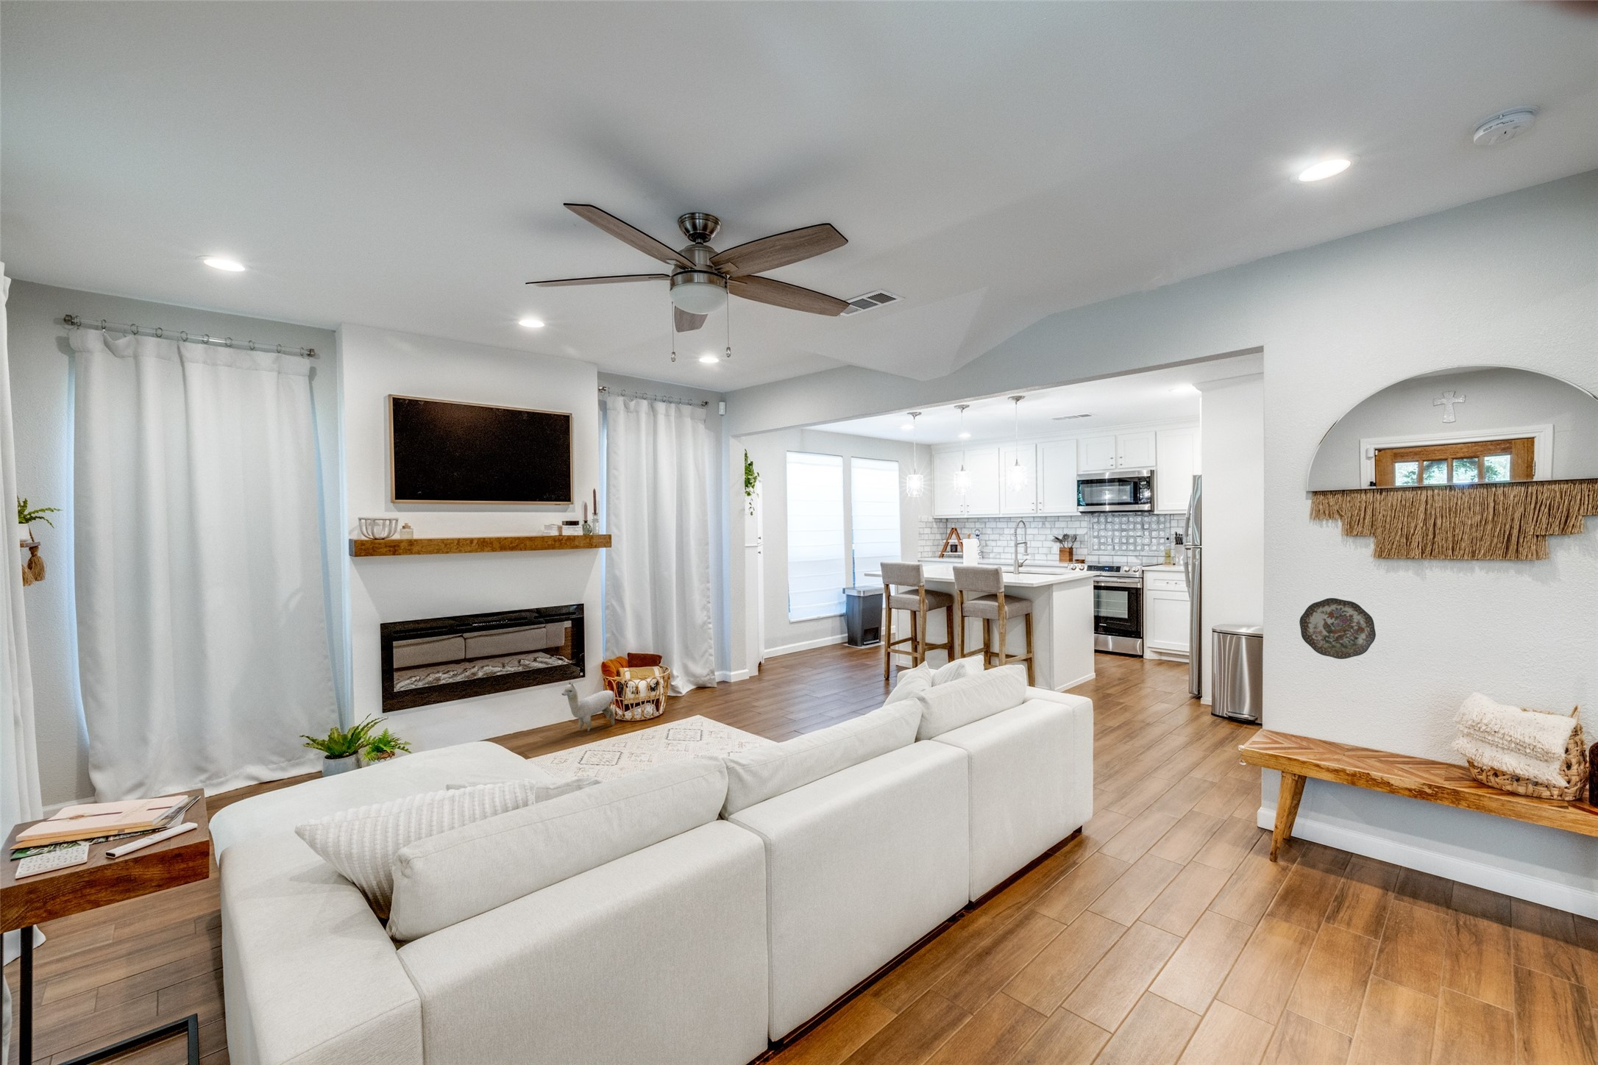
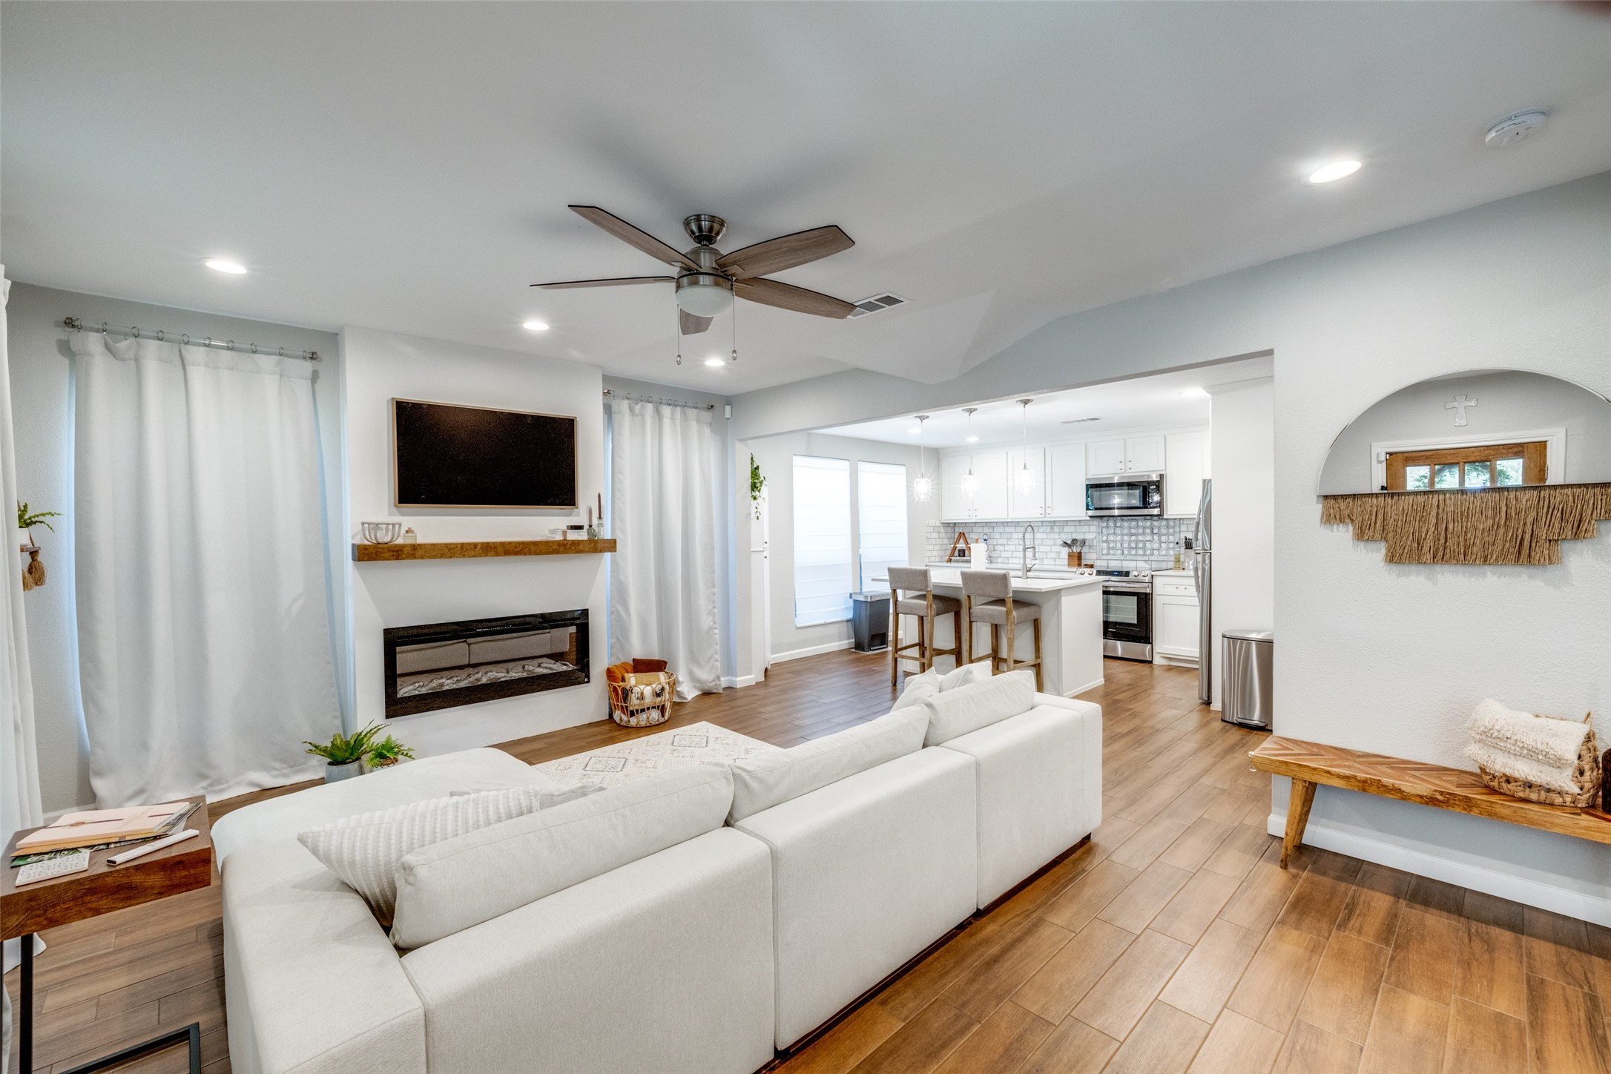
- decorative plate [1298,597,1377,660]
- plush toy [561,681,615,732]
